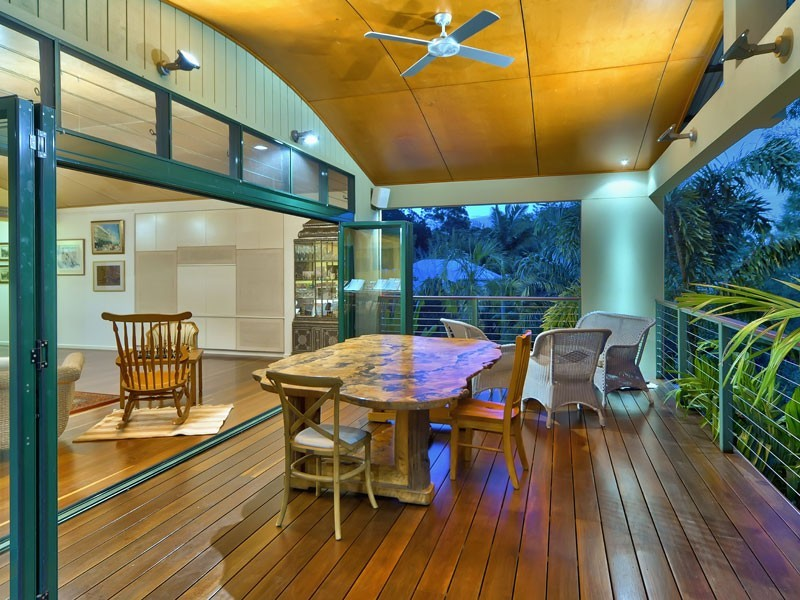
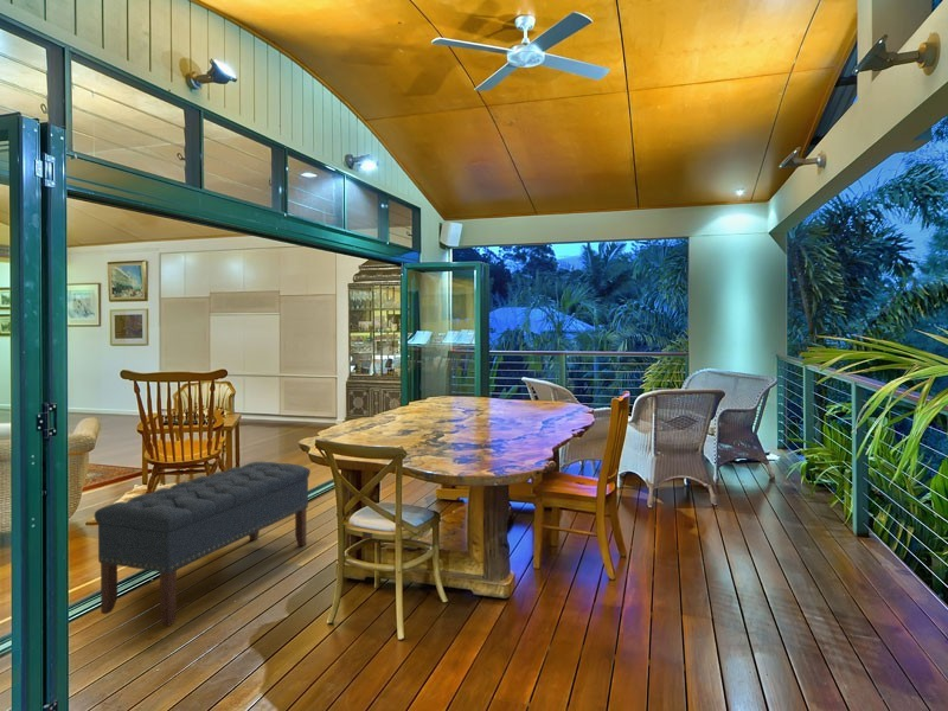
+ bench [94,461,312,627]
